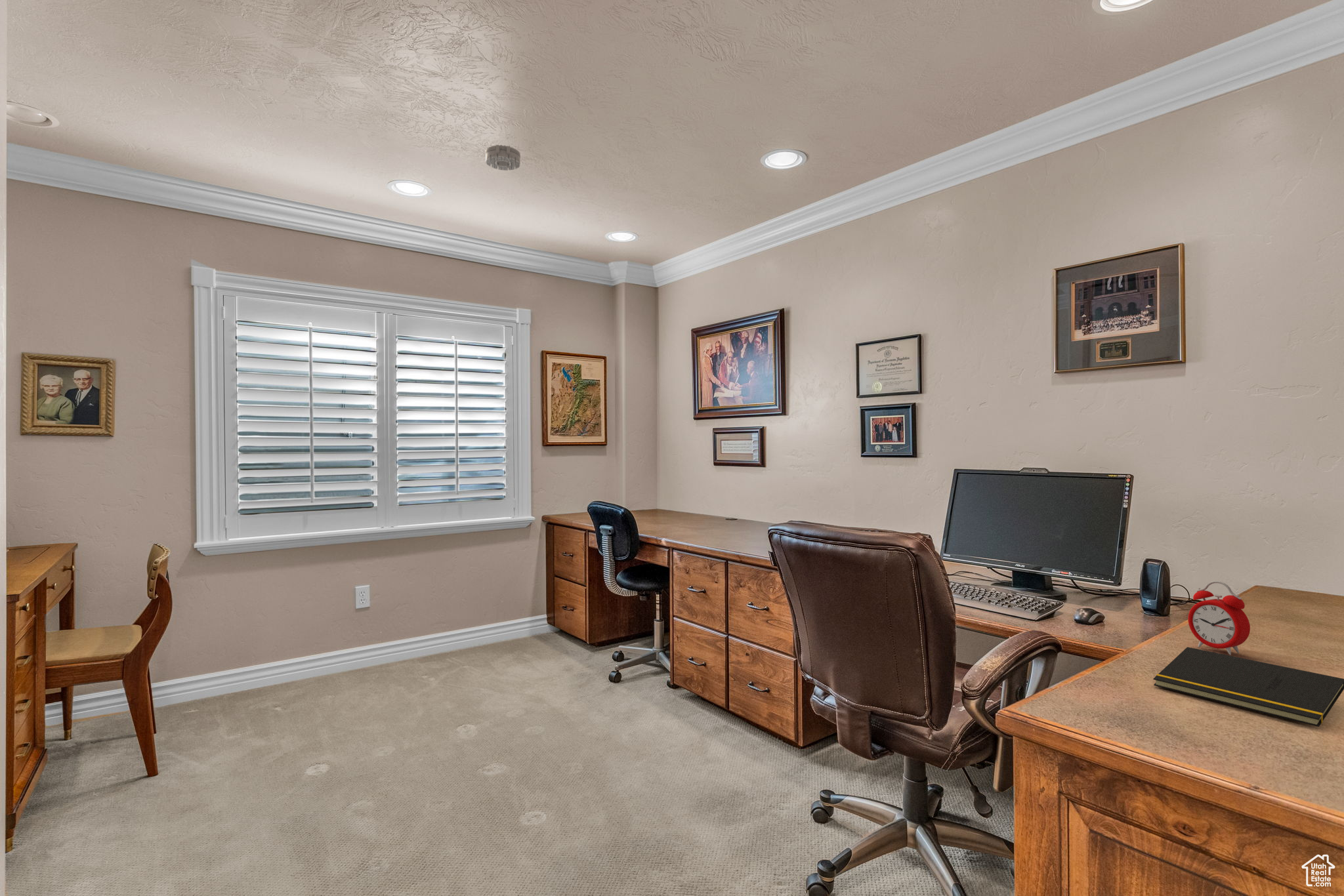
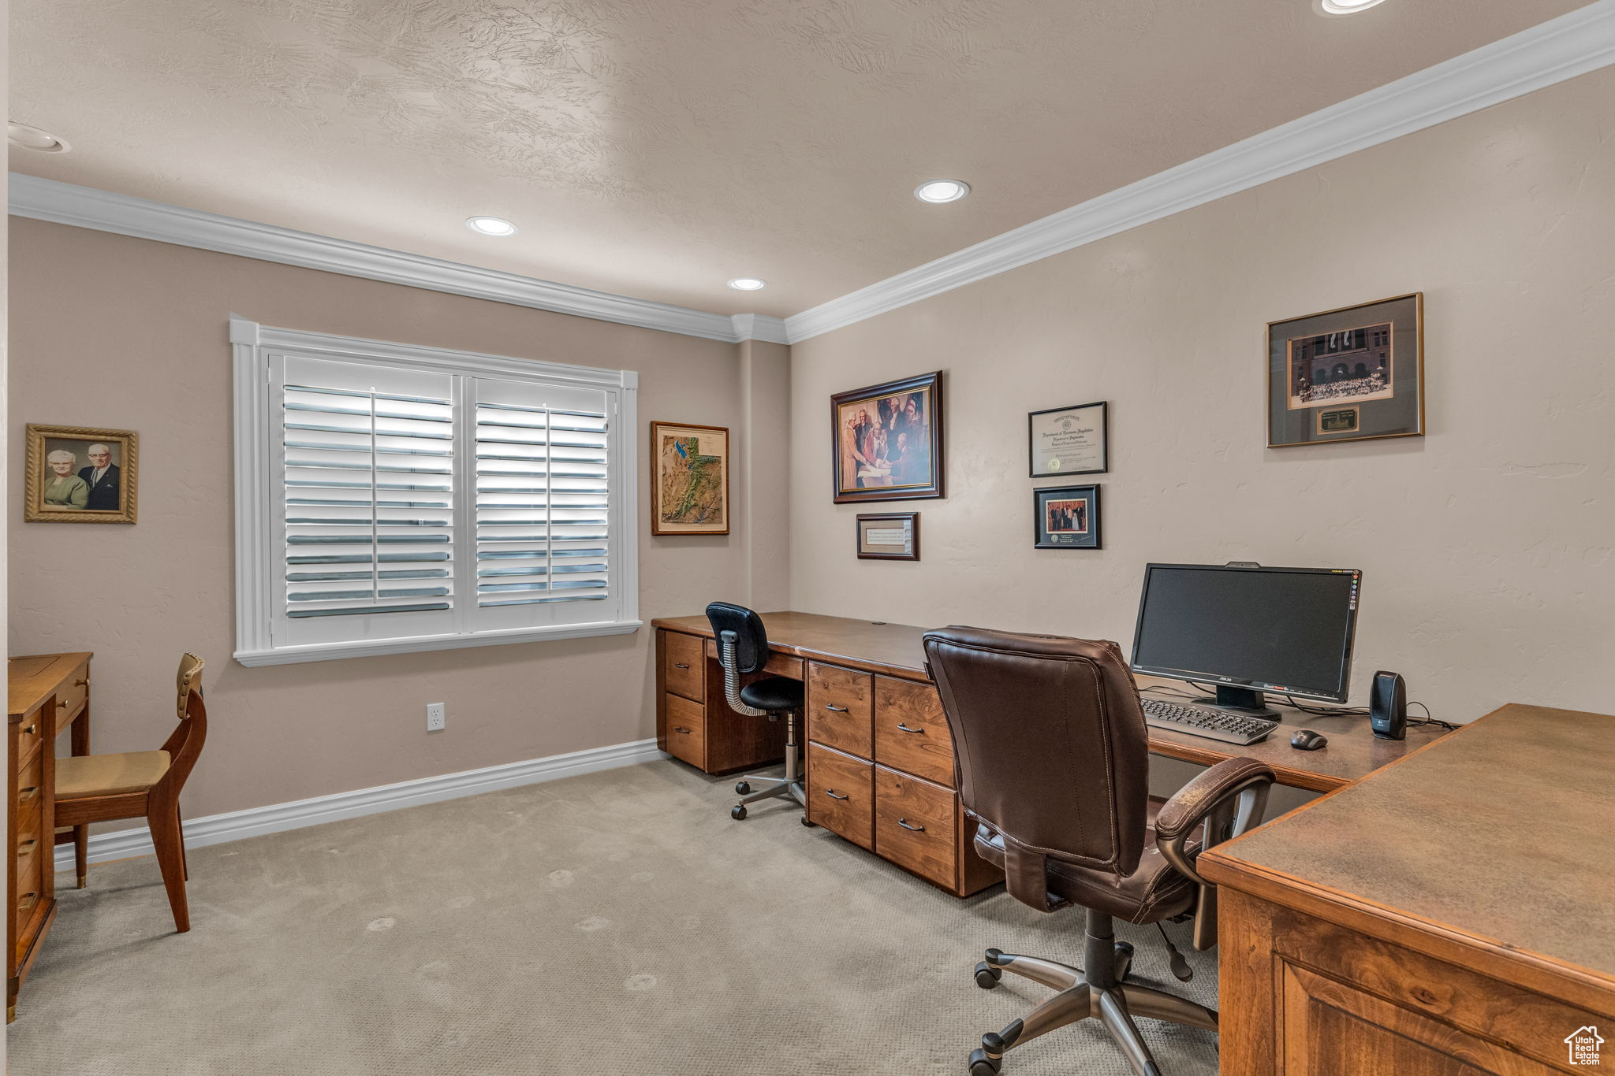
- smoke detector [485,144,521,171]
- notepad [1152,647,1344,727]
- alarm clock [1187,580,1251,655]
